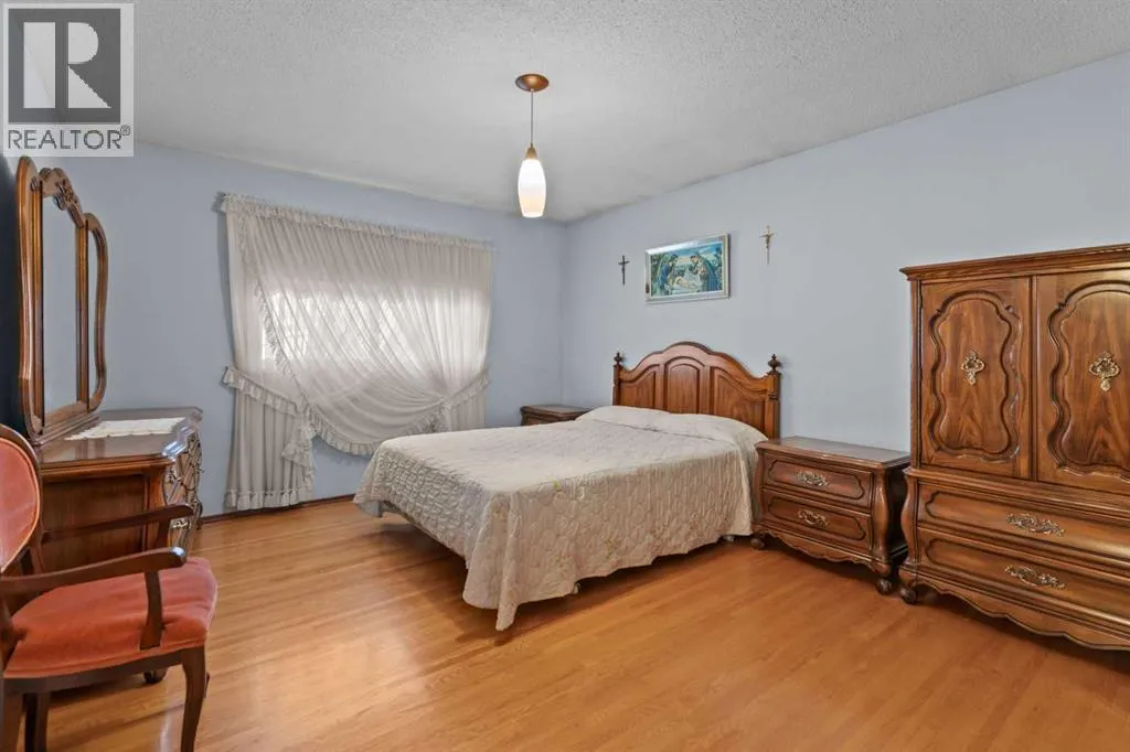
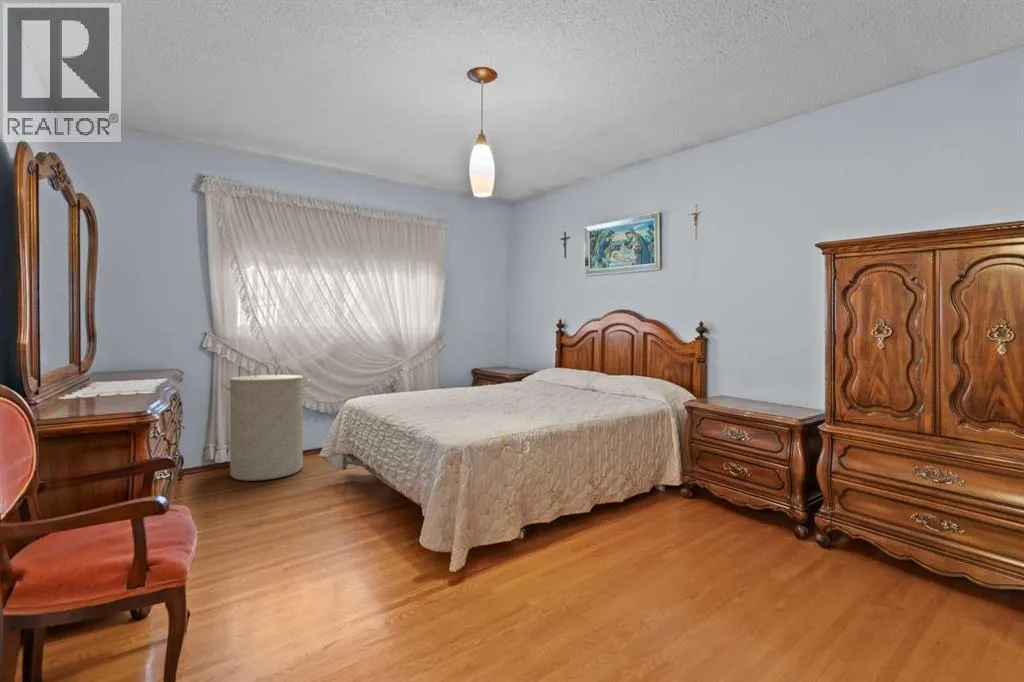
+ laundry hamper [219,361,311,482]
